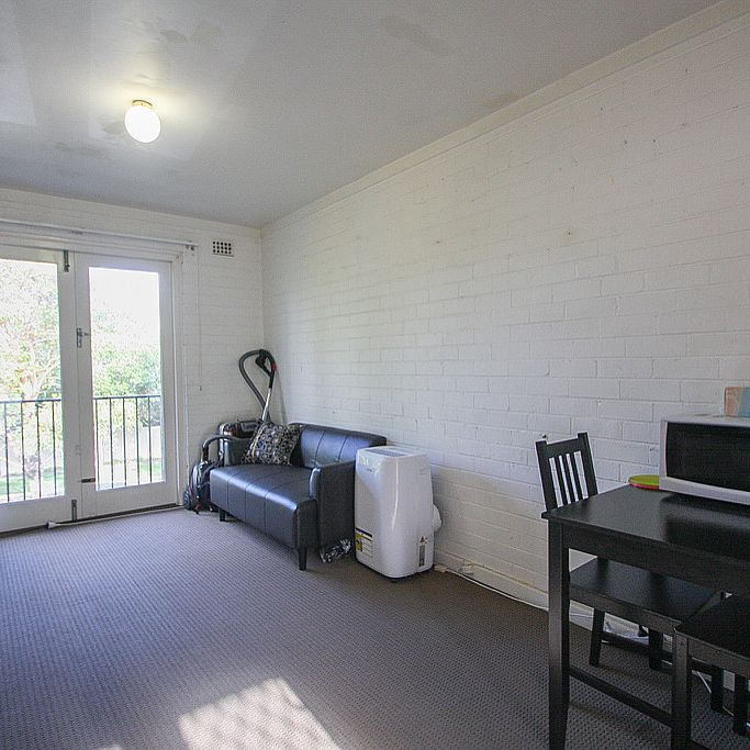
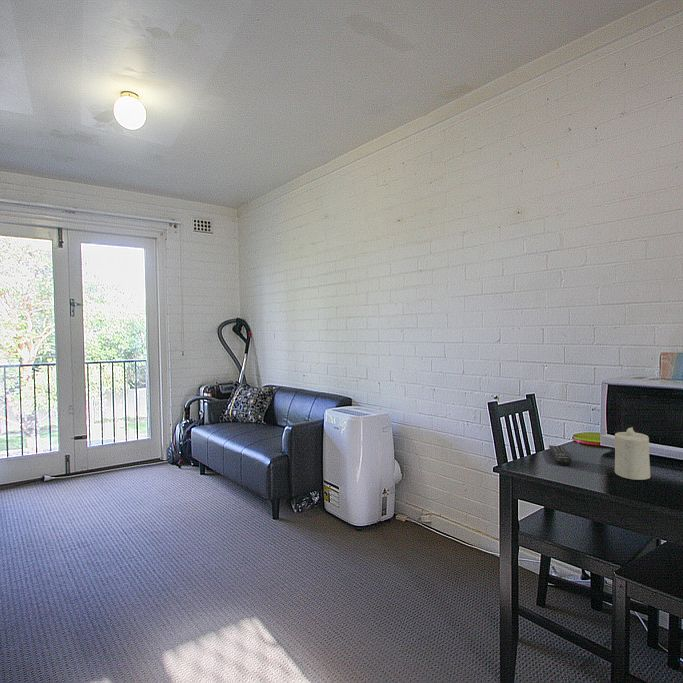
+ candle [614,426,651,481]
+ remote control [548,444,573,467]
